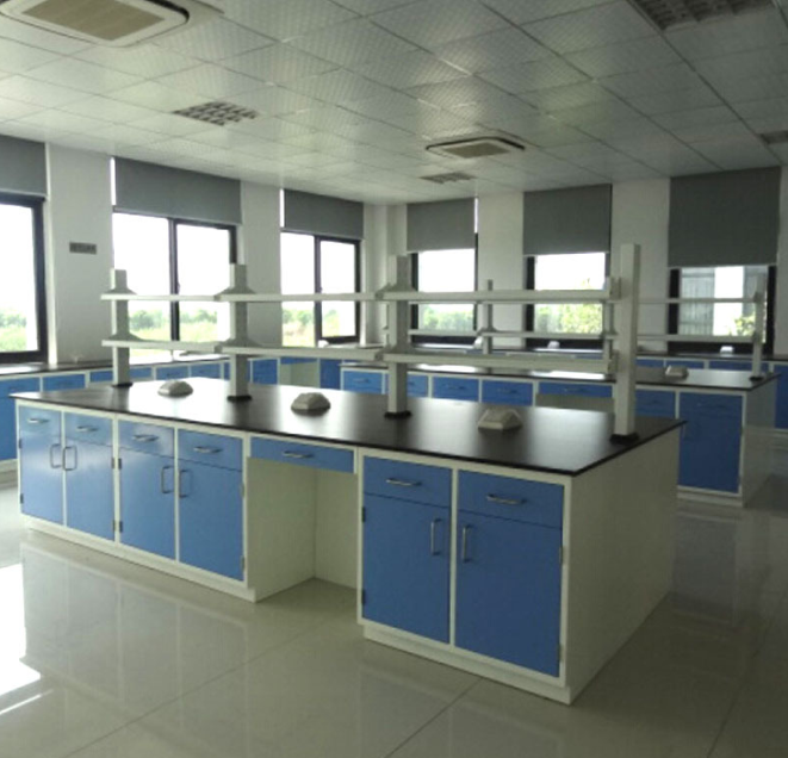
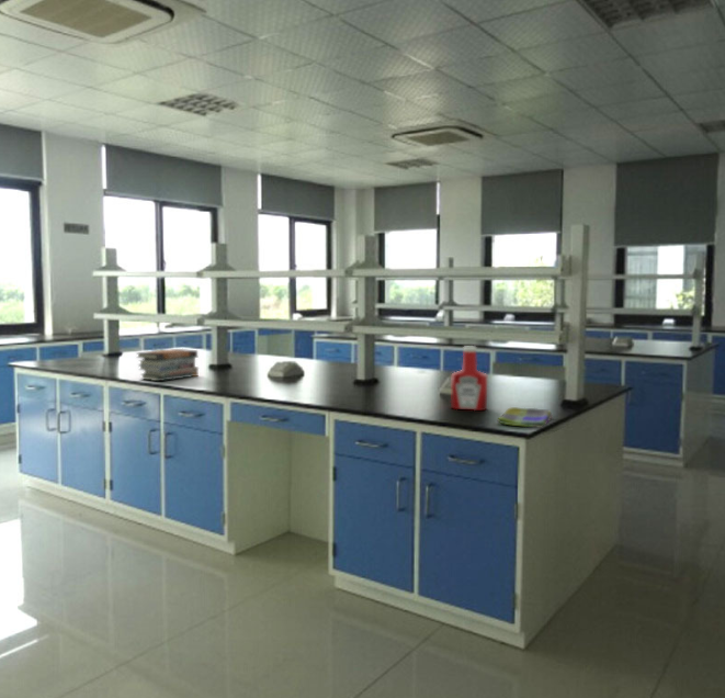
+ dish towel [496,406,554,429]
+ book stack [135,348,200,382]
+ soap bottle [450,346,488,412]
